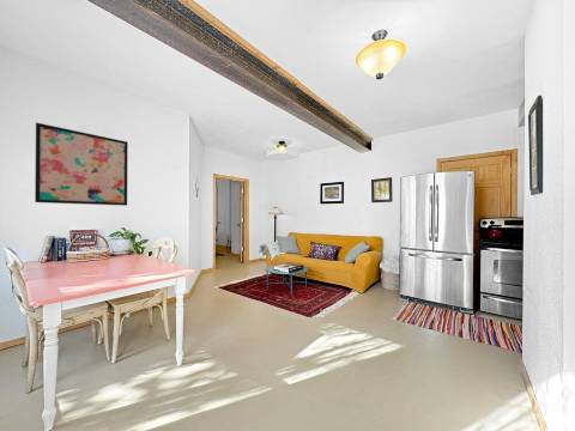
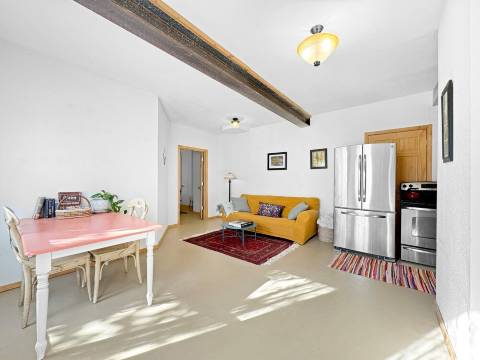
- wall art [34,121,129,207]
